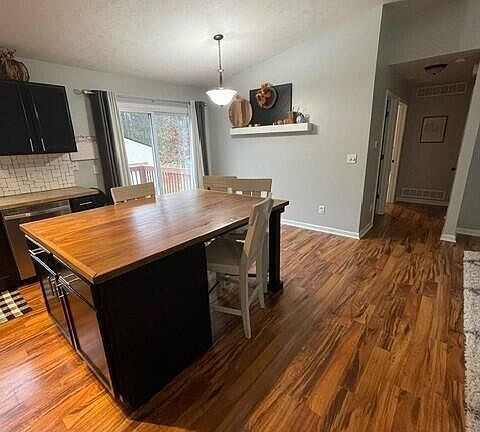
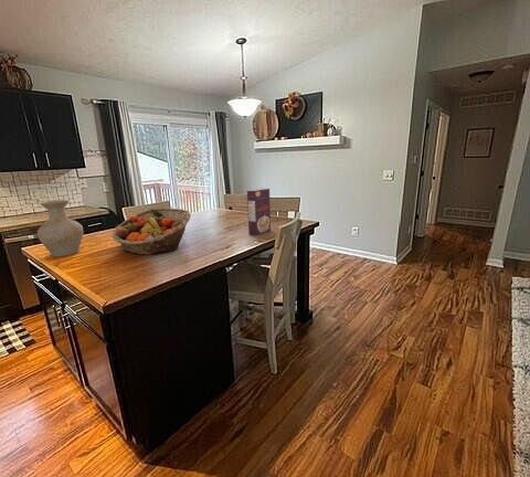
+ vase [36,199,84,257]
+ cereal box [246,188,272,236]
+ fruit basket [112,208,192,256]
